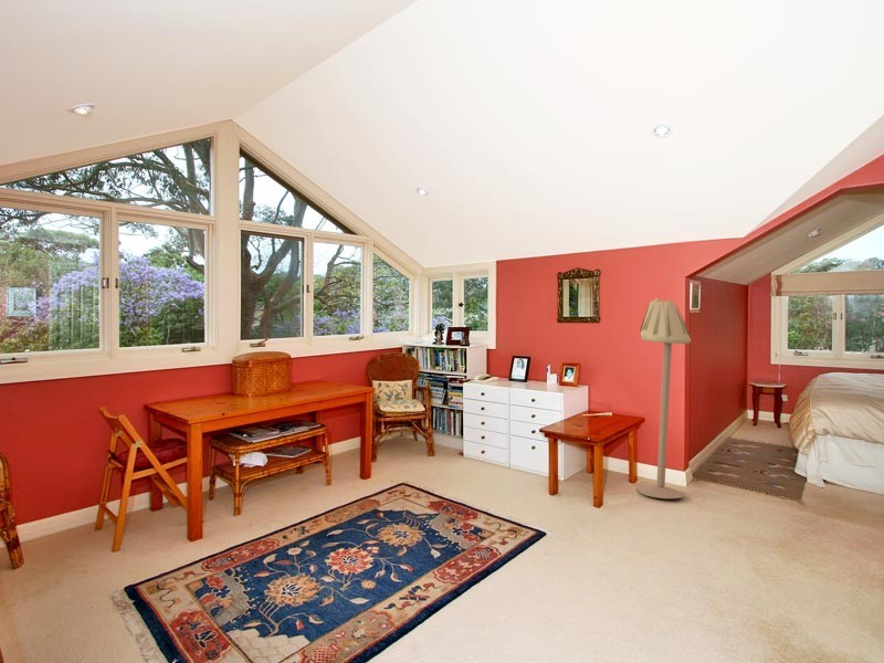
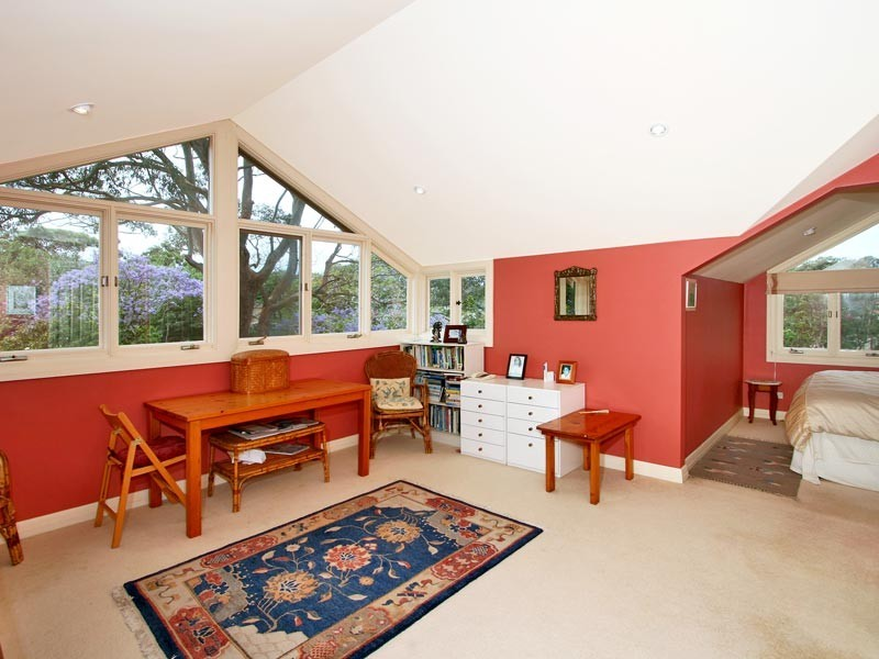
- floor lamp [636,297,692,499]
